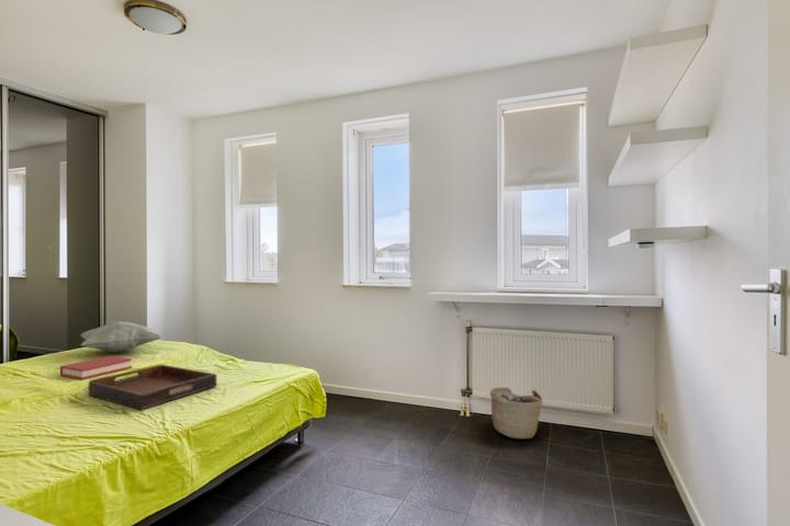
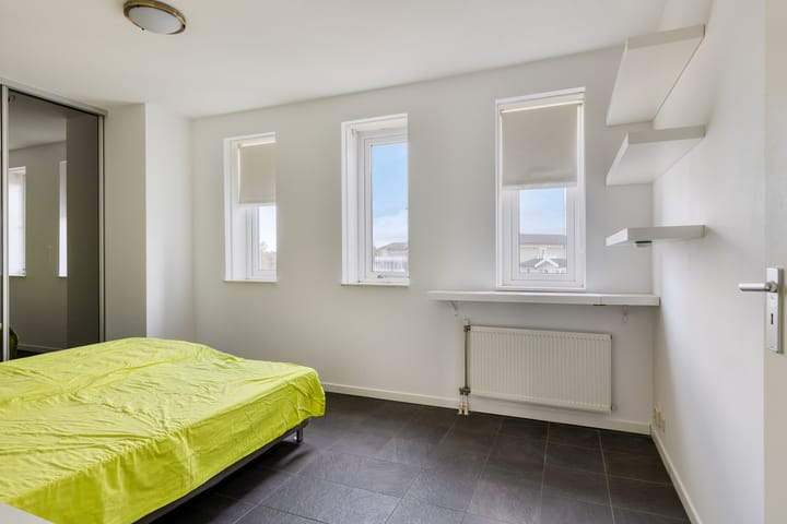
- serving tray [88,364,217,411]
- basket [488,386,544,439]
- decorative pillow [79,320,162,354]
- hardback book [59,355,133,380]
